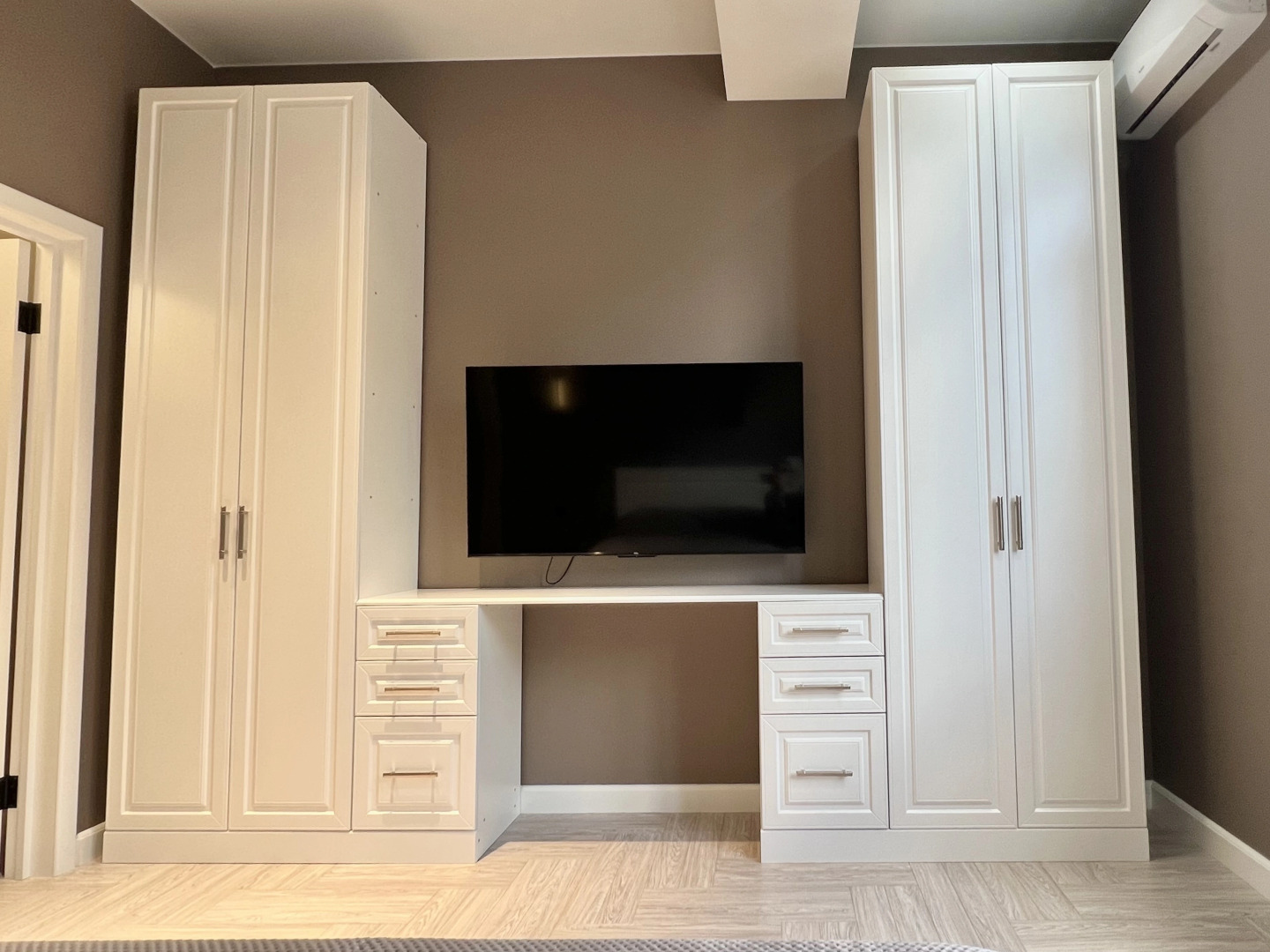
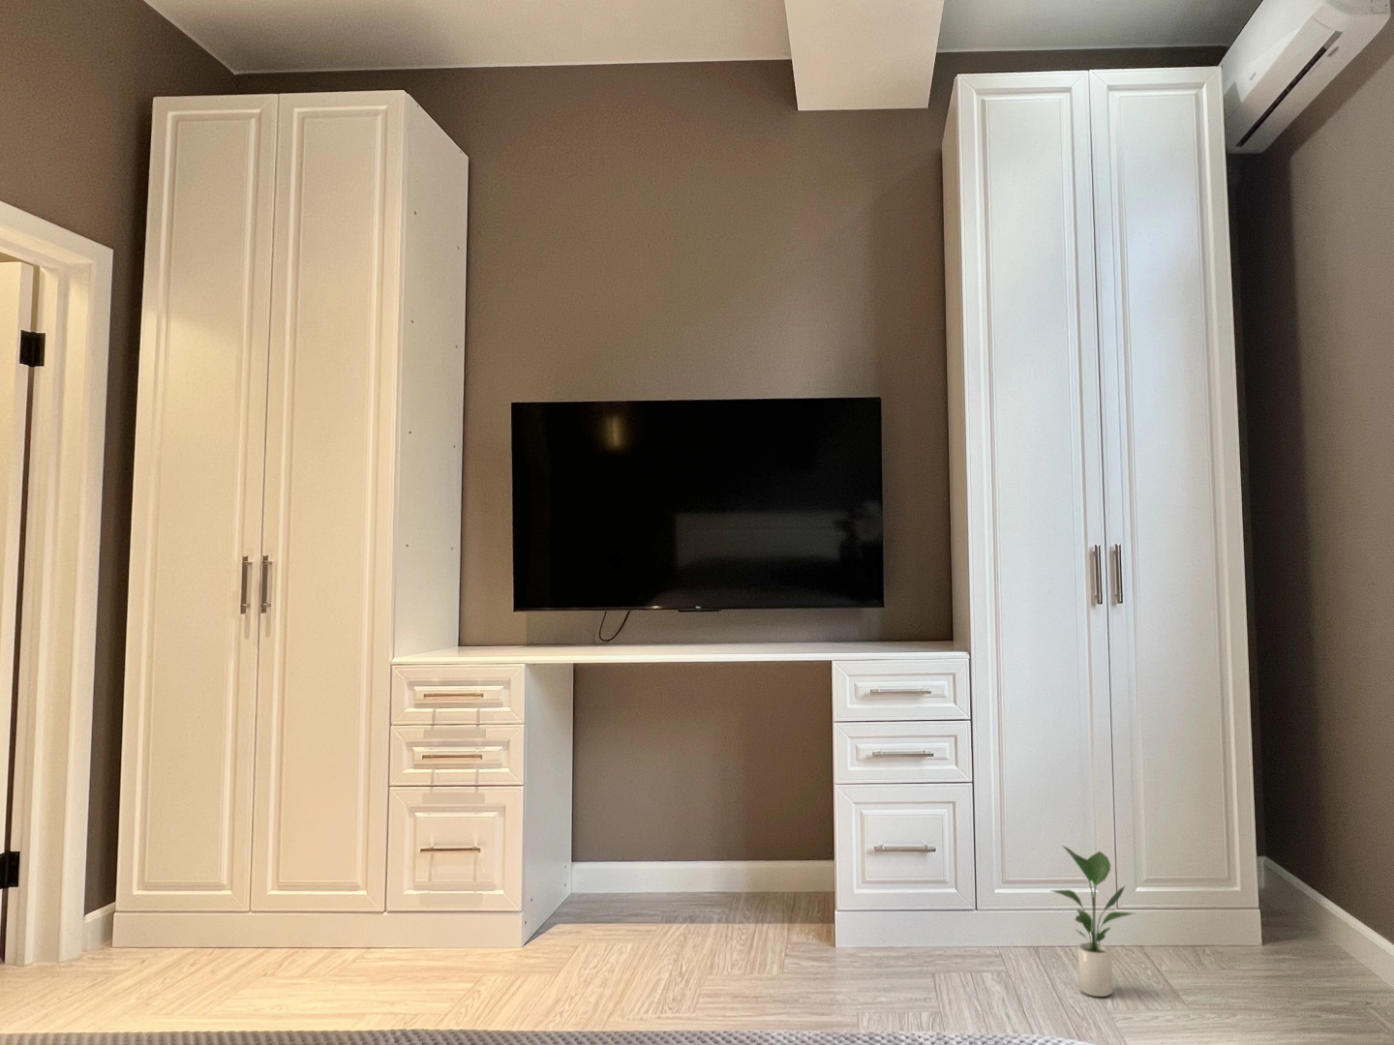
+ potted plant [1052,845,1136,998]
